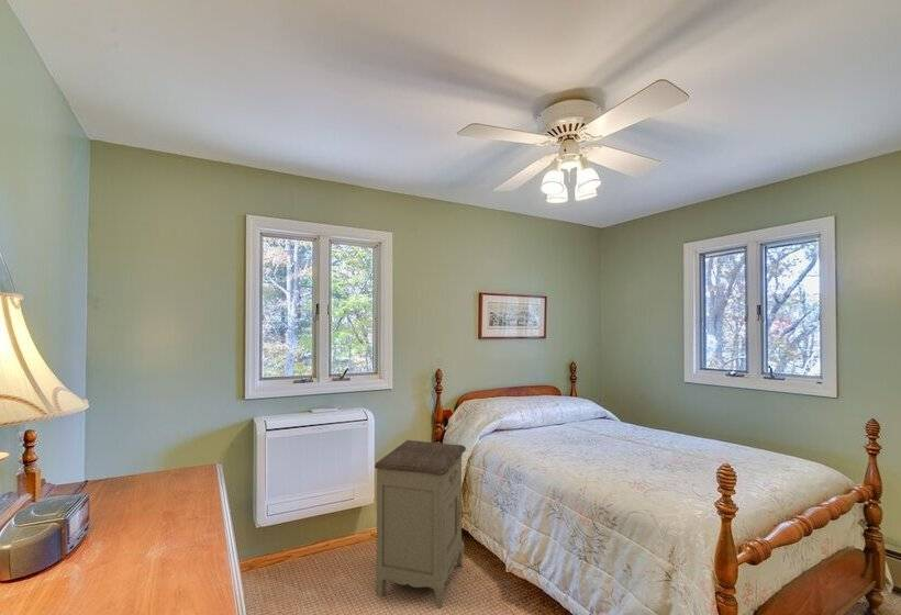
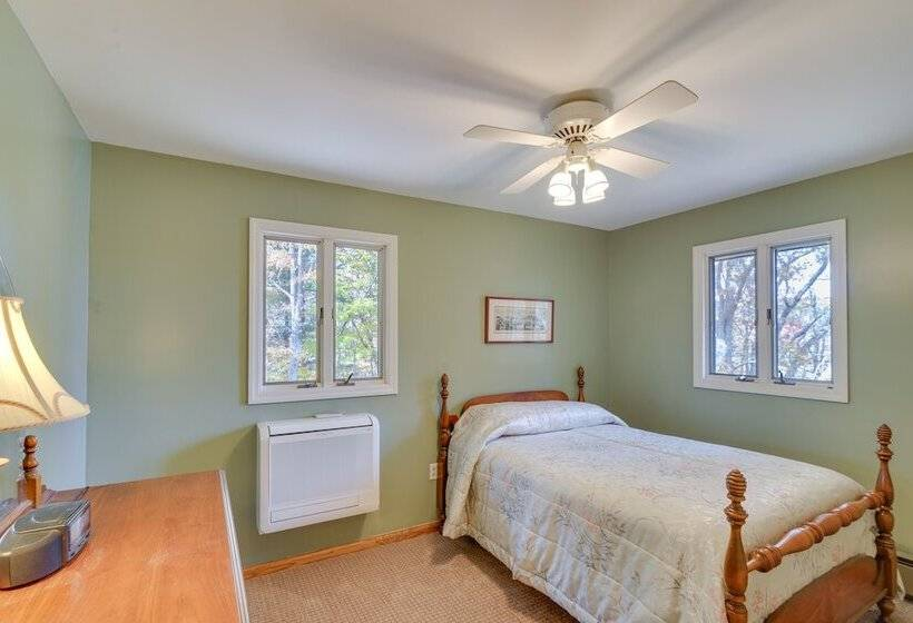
- nightstand [374,439,472,610]
